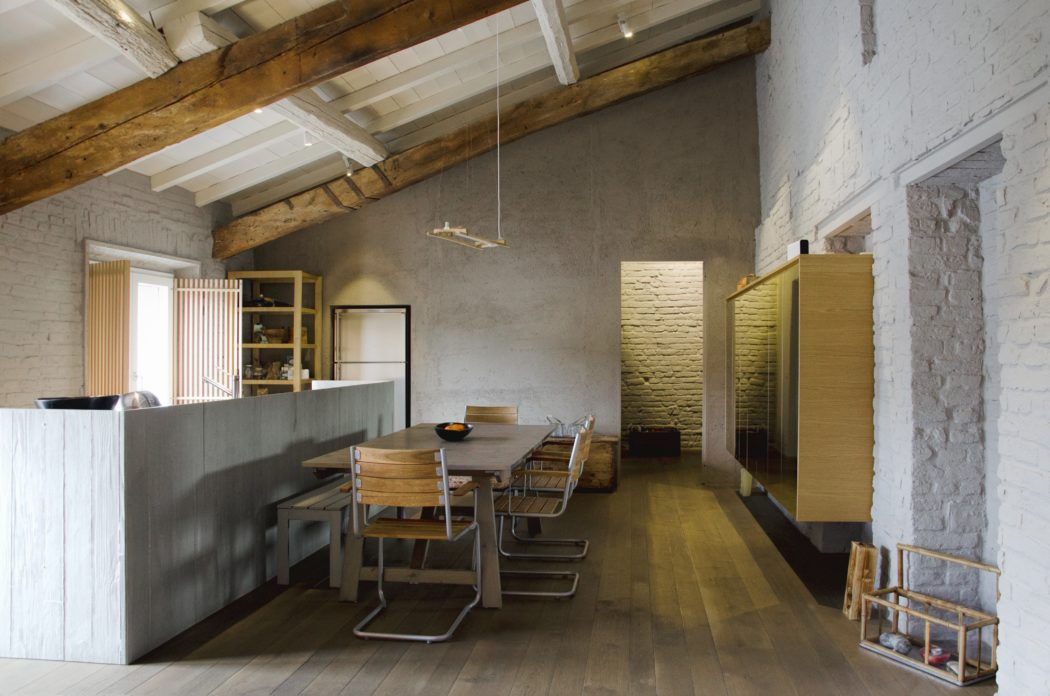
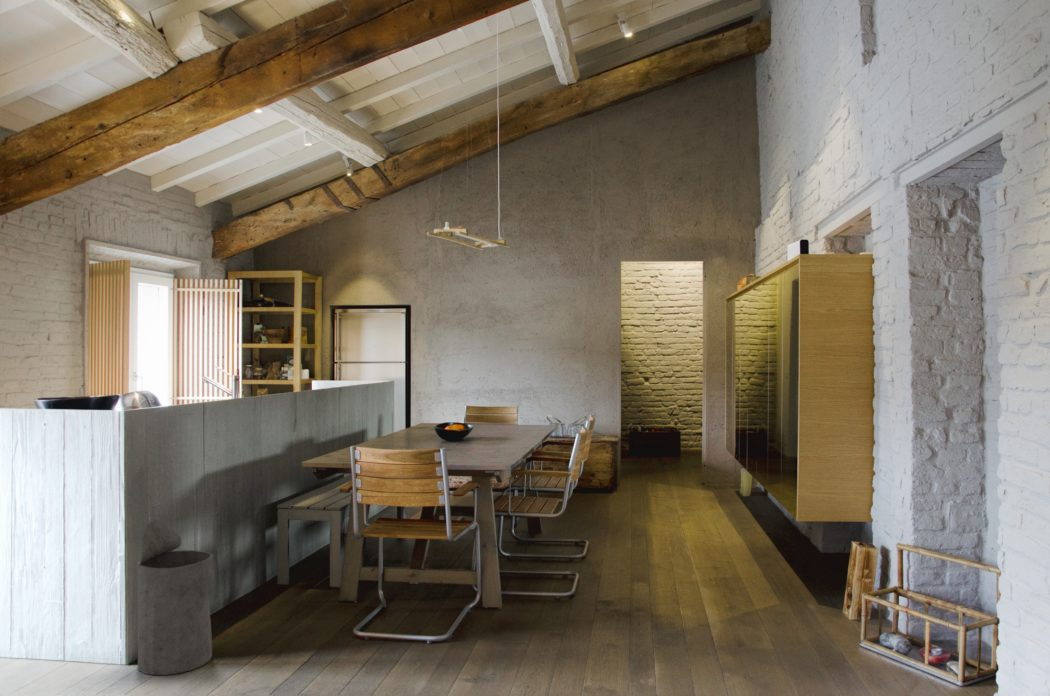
+ trash can [137,519,213,676]
